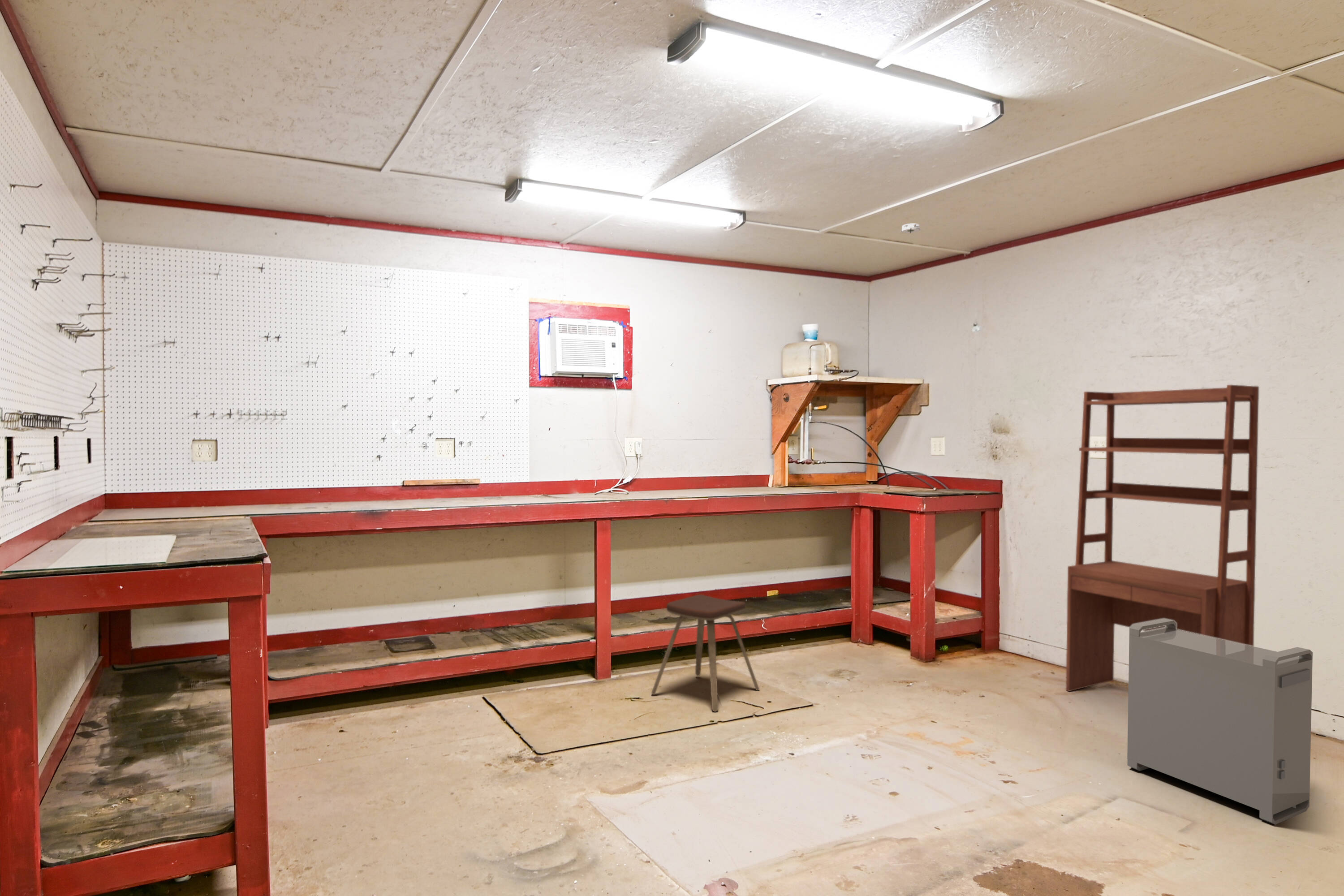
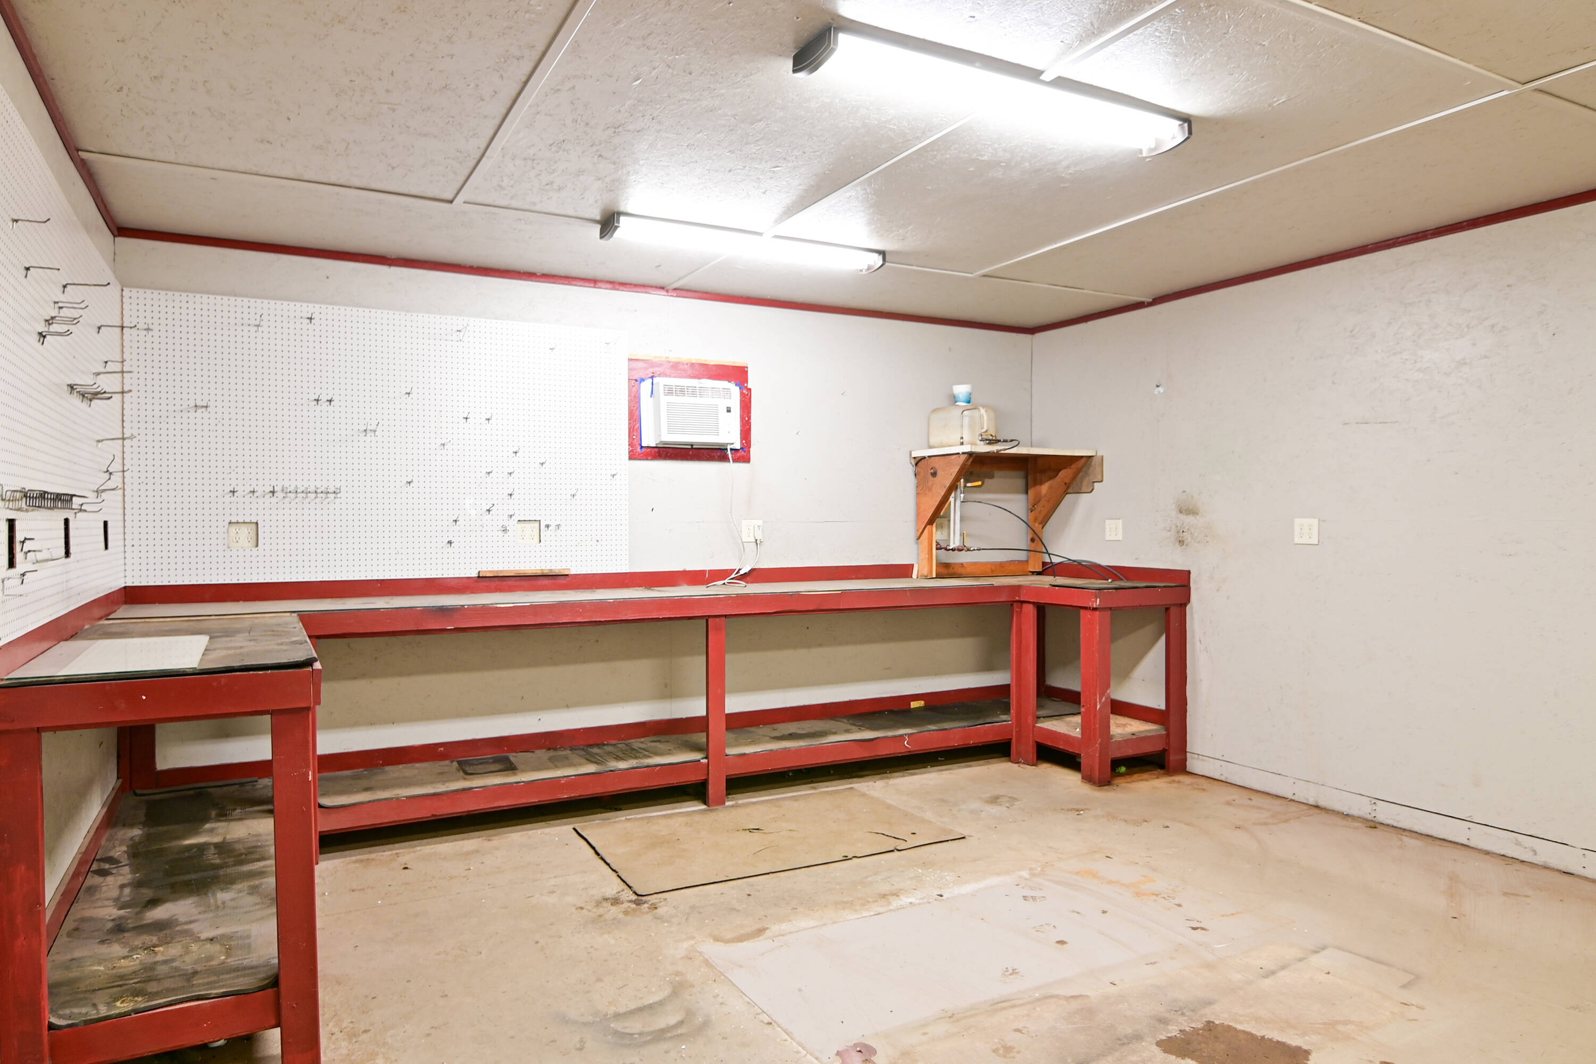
- smoke detector [898,223,922,235]
- shelving unit [1065,384,1259,692]
- music stool [651,594,760,712]
- storage bin [1127,619,1313,825]
